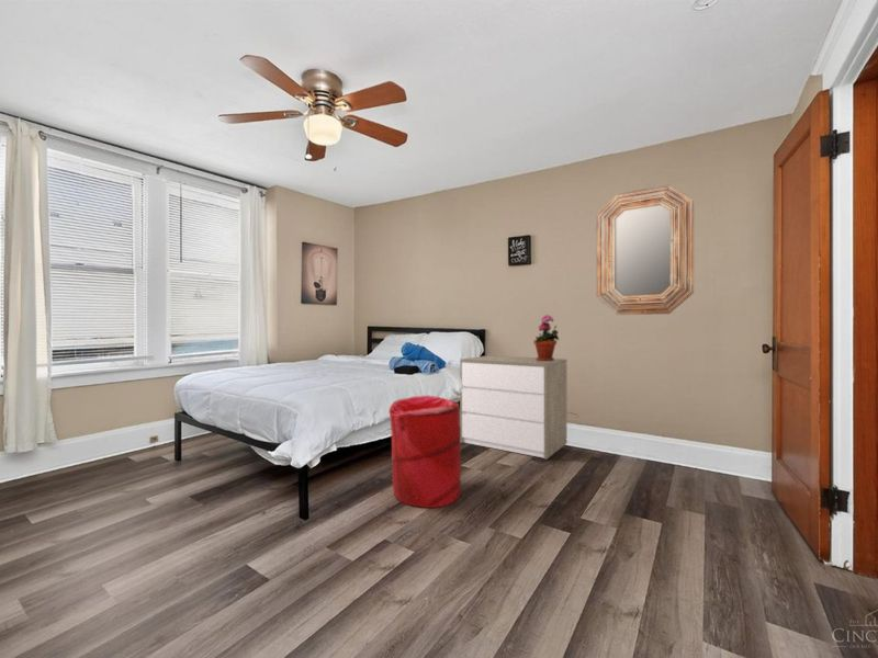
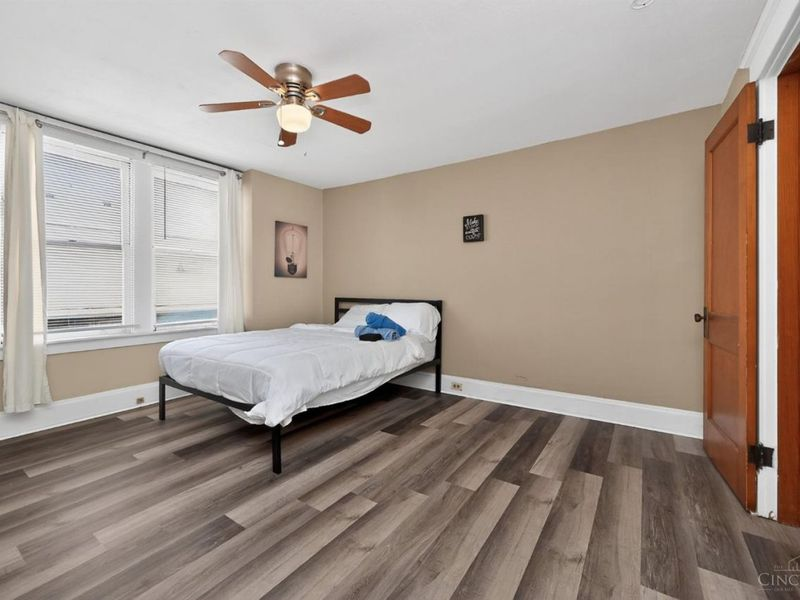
- potted plant [532,314,560,361]
- dresser [459,354,569,461]
- laundry hamper [389,394,462,509]
- home mirror [596,184,695,316]
